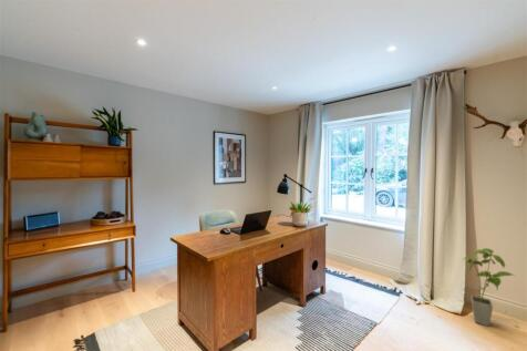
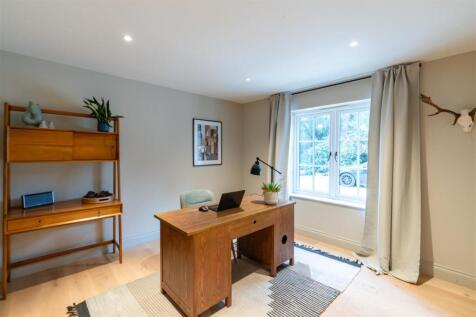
- house plant [462,247,517,327]
